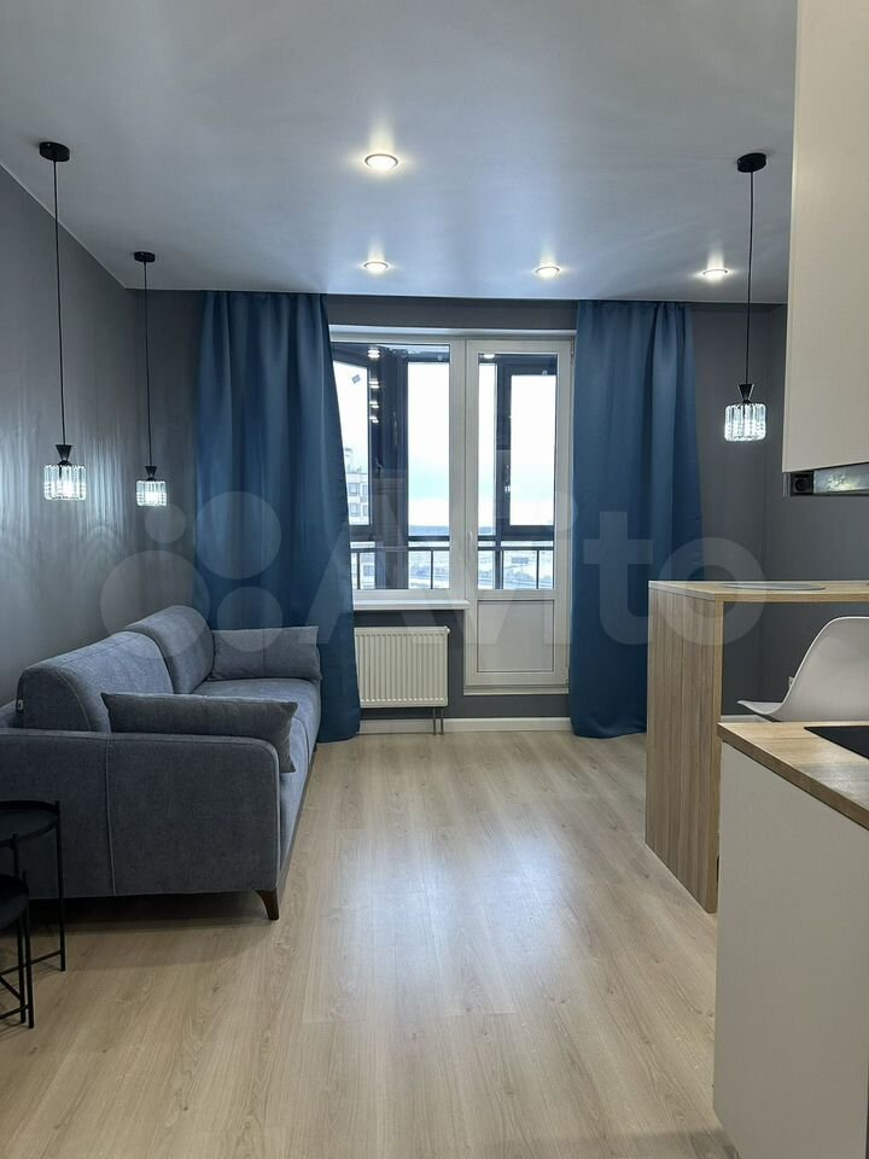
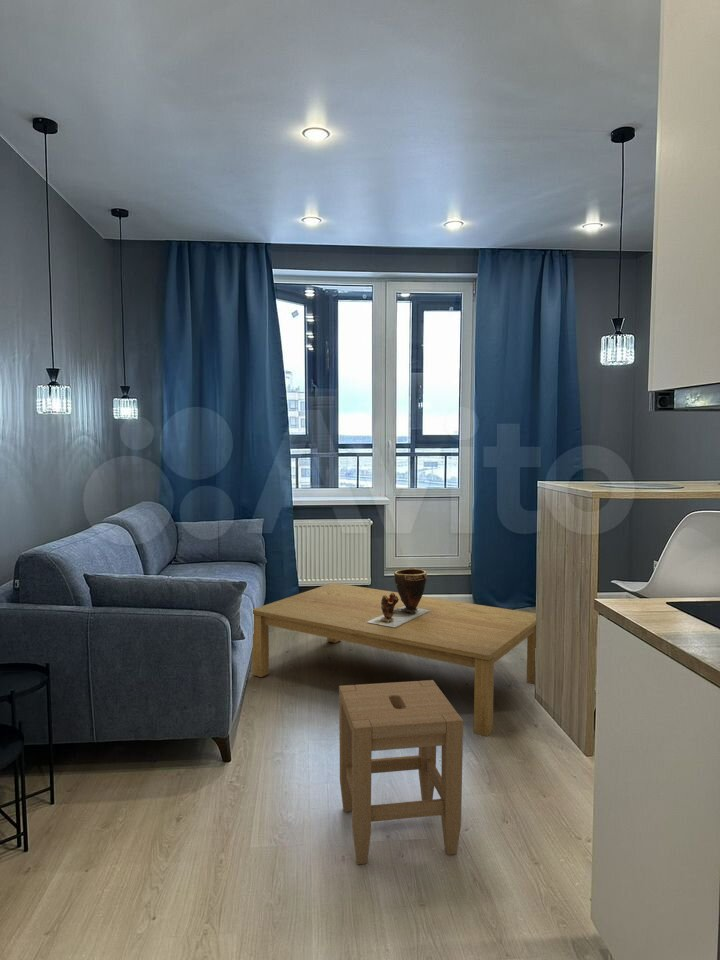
+ stool [338,679,464,865]
+ clay pot [368,567,431,627]
+ coffee table [251,582,537,737]
